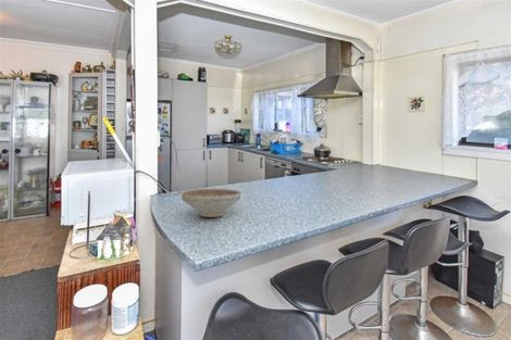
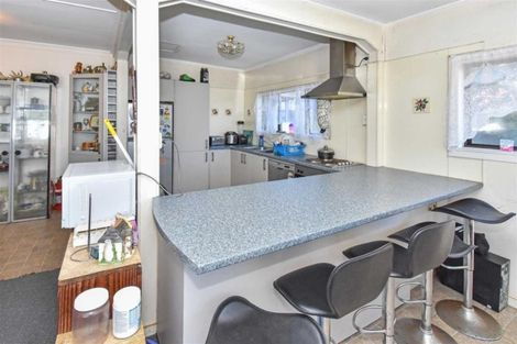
- decorative bowl [180,188,241,218]
